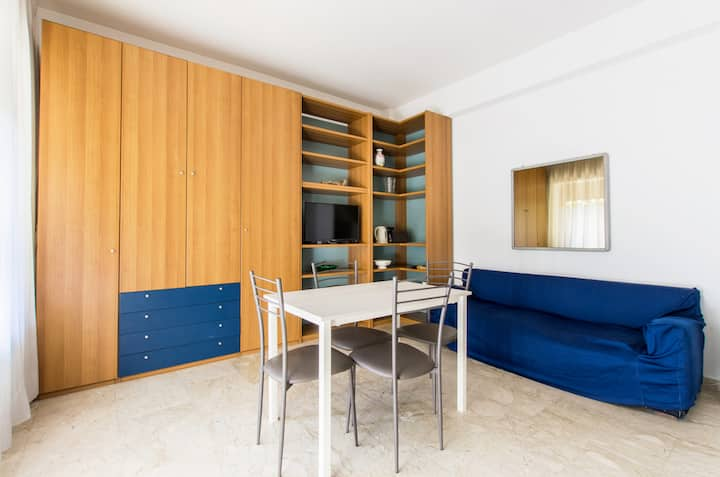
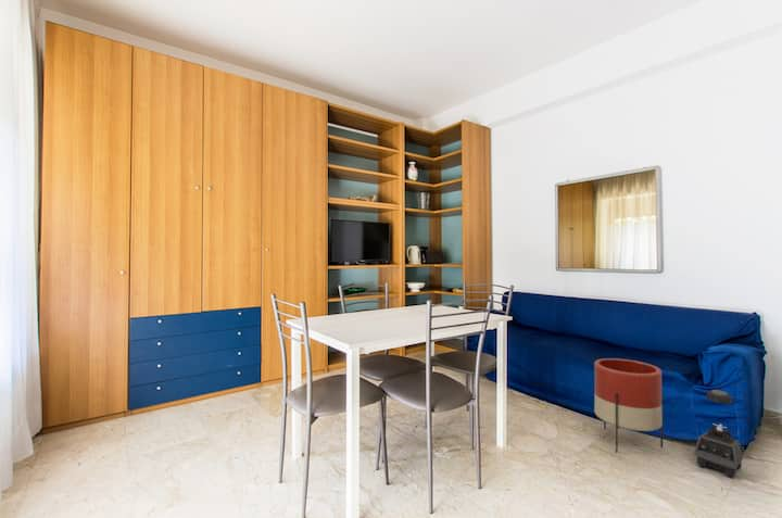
+ blender [694,389,744,479]
+ planter [593,357,664,453]
